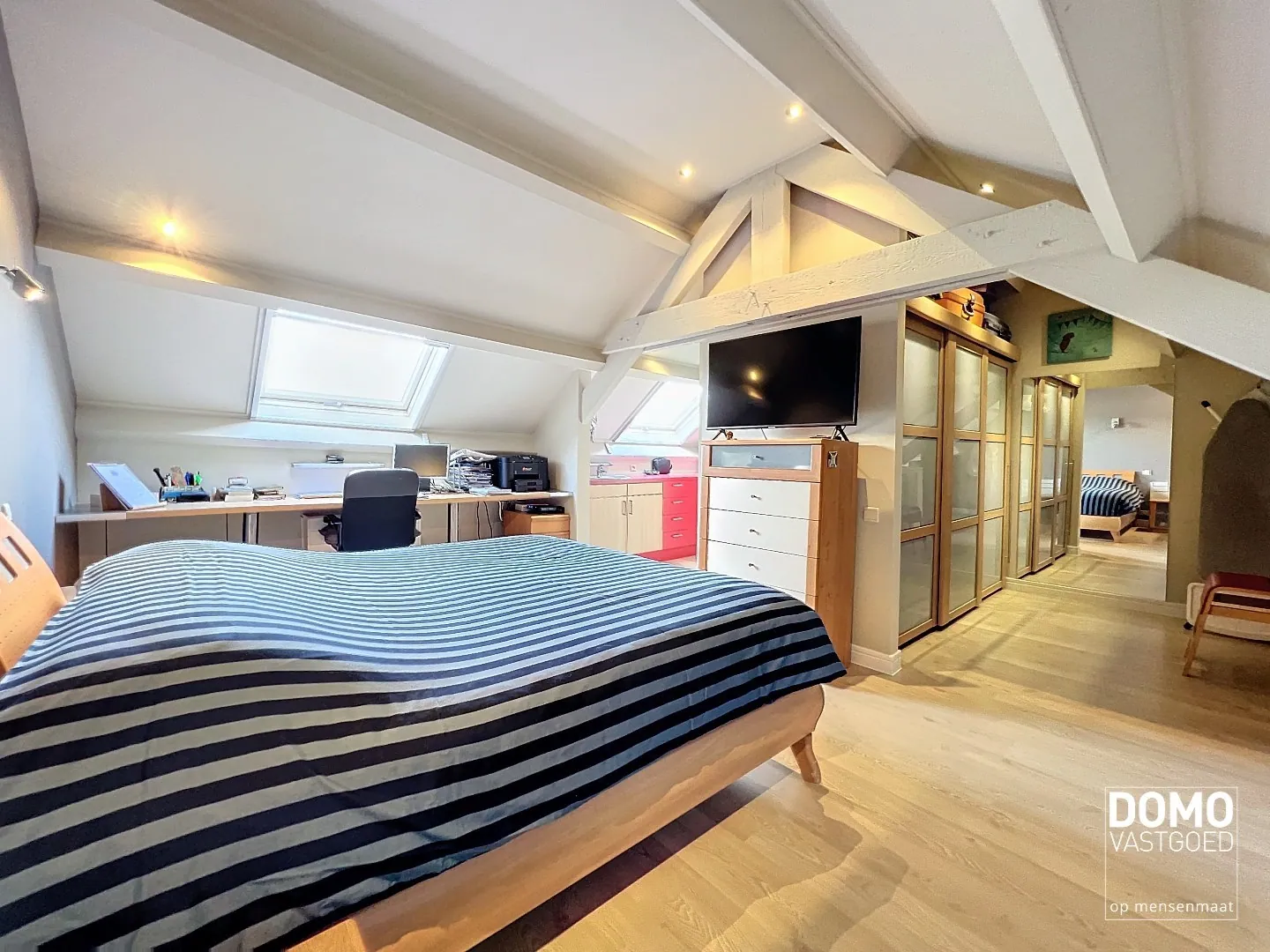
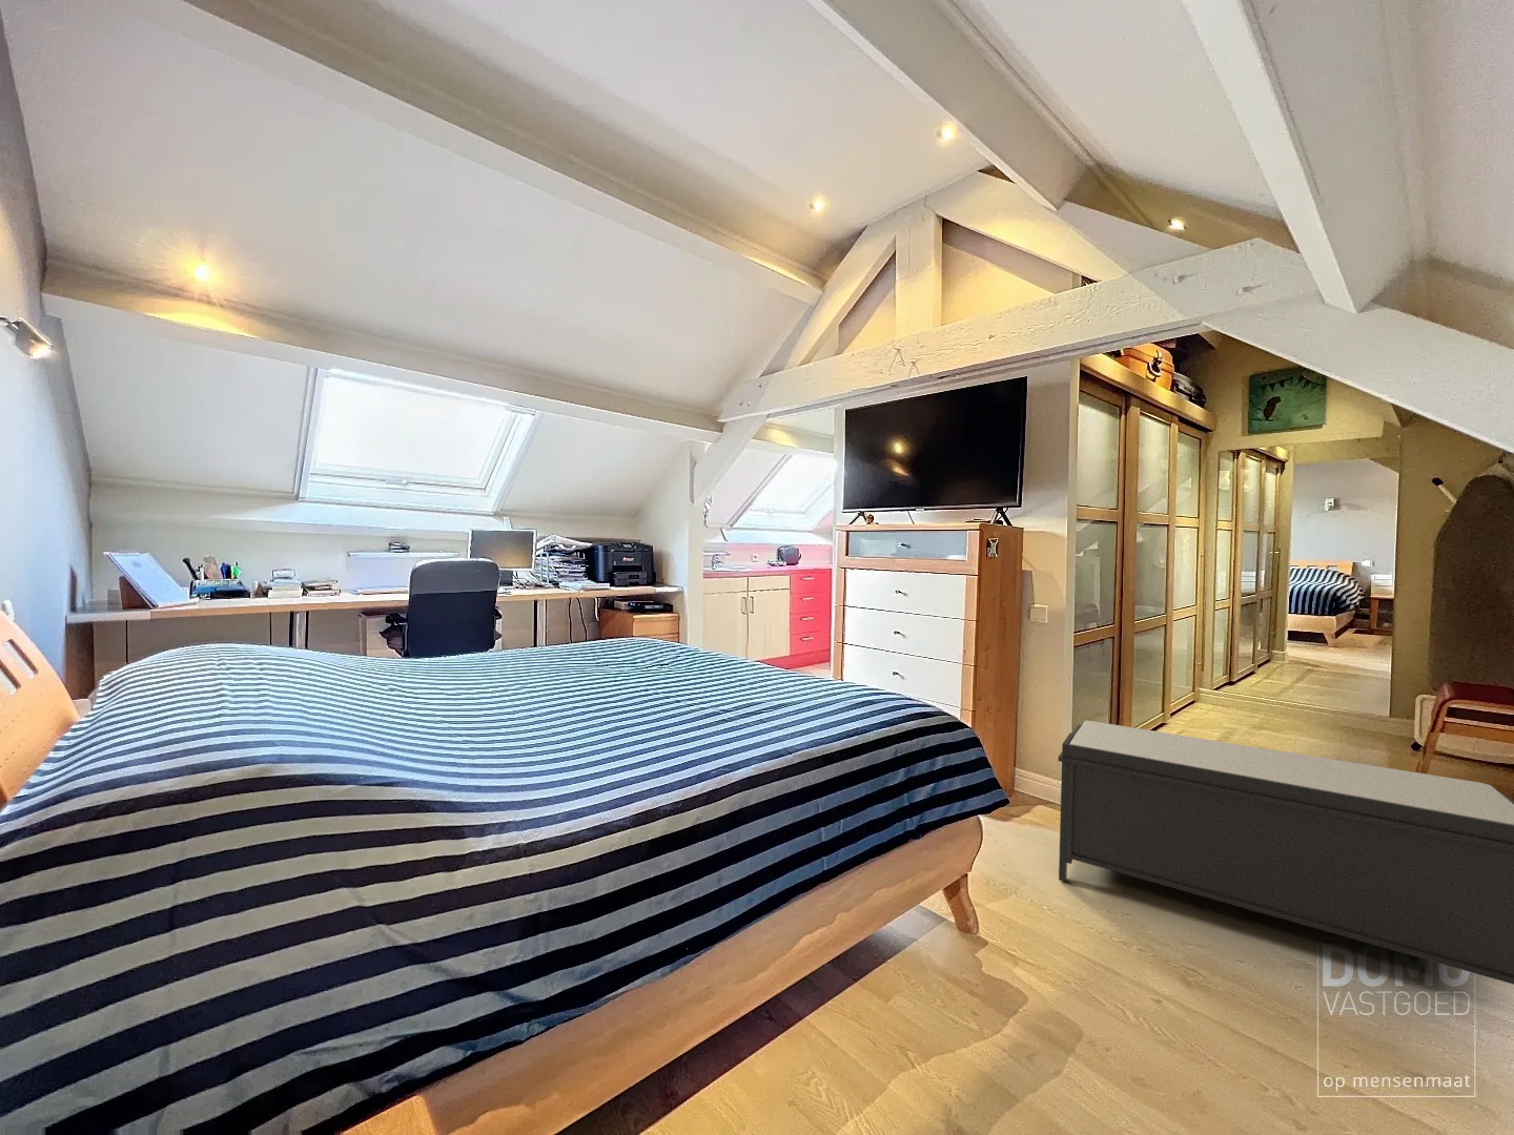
+ bench [1057,720,1514,985]
